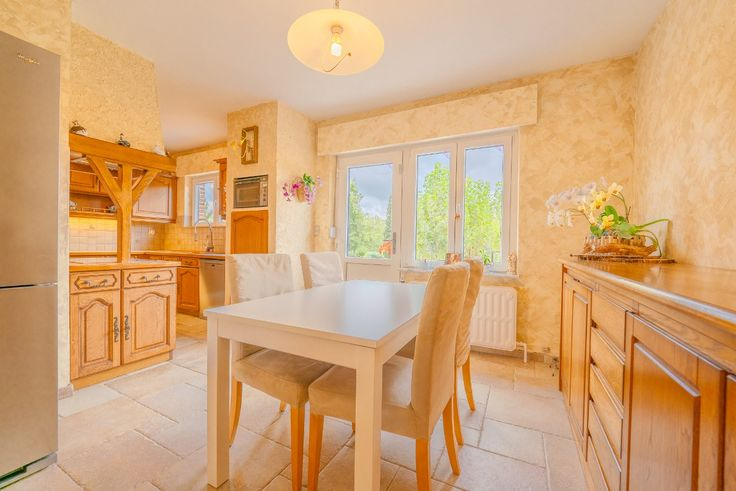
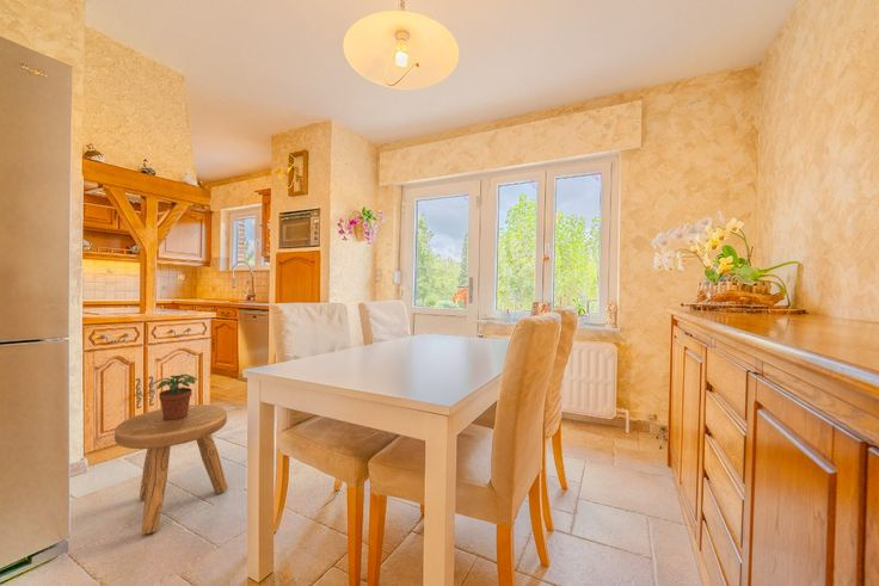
+ stool [113,403,228,535]
+ potted plant [148,374,199,420]
